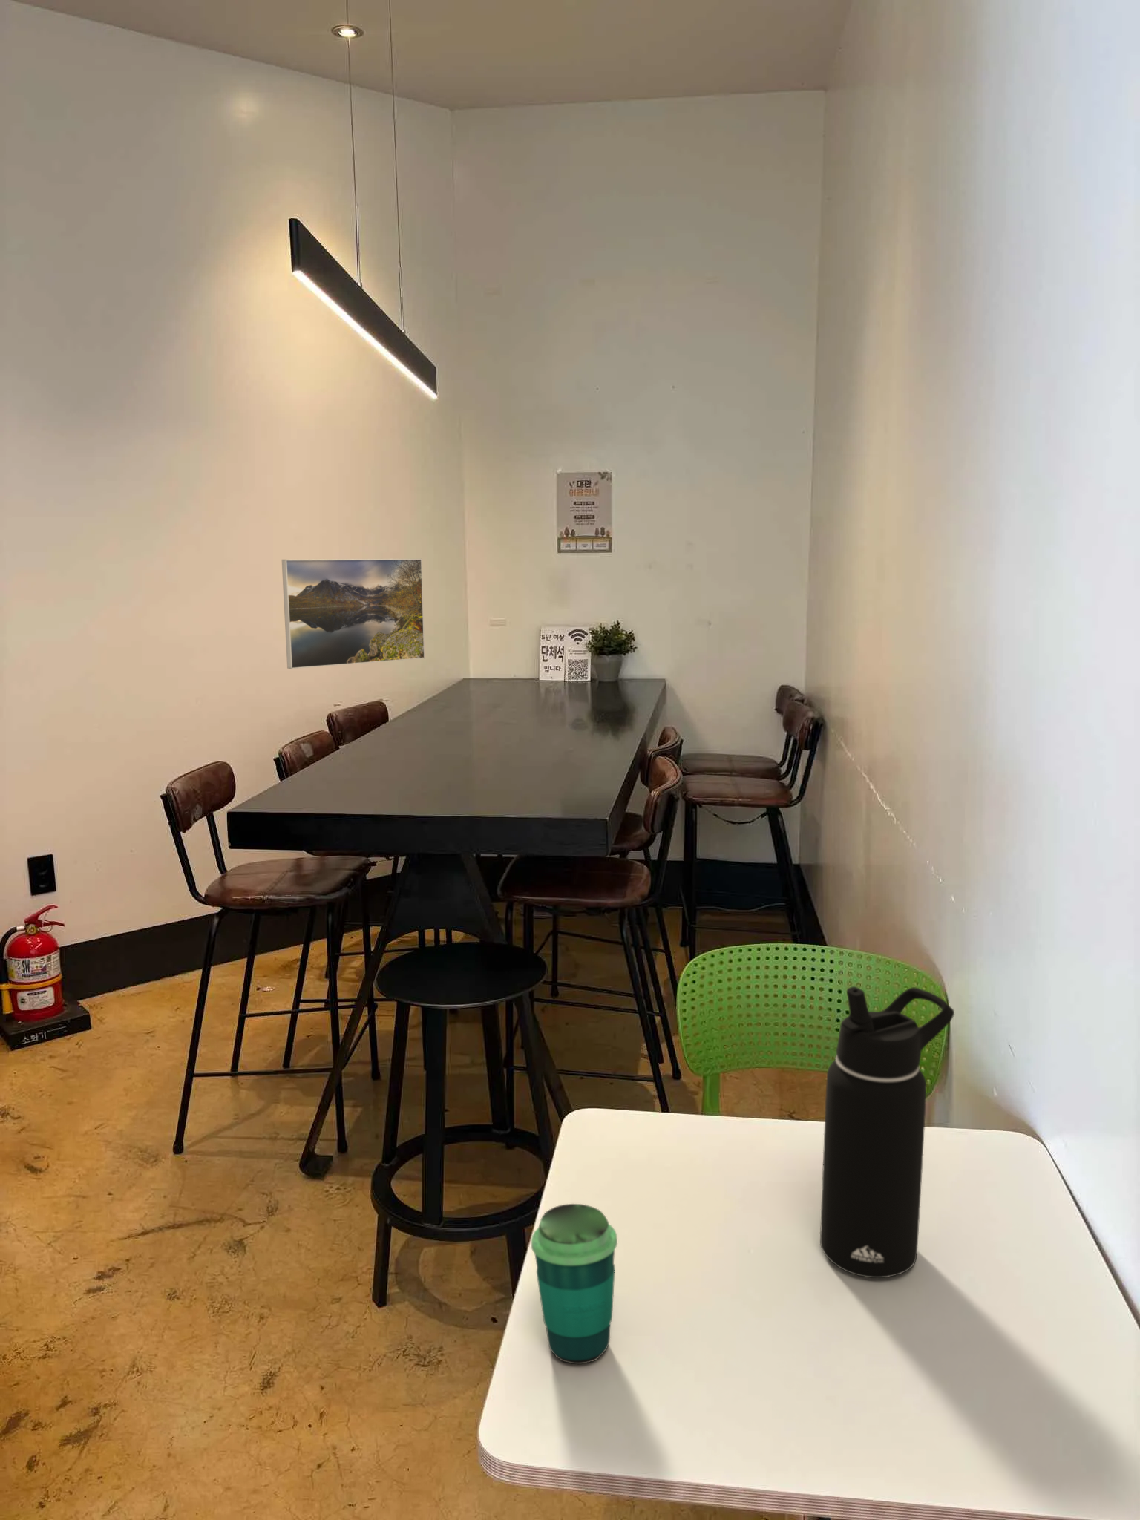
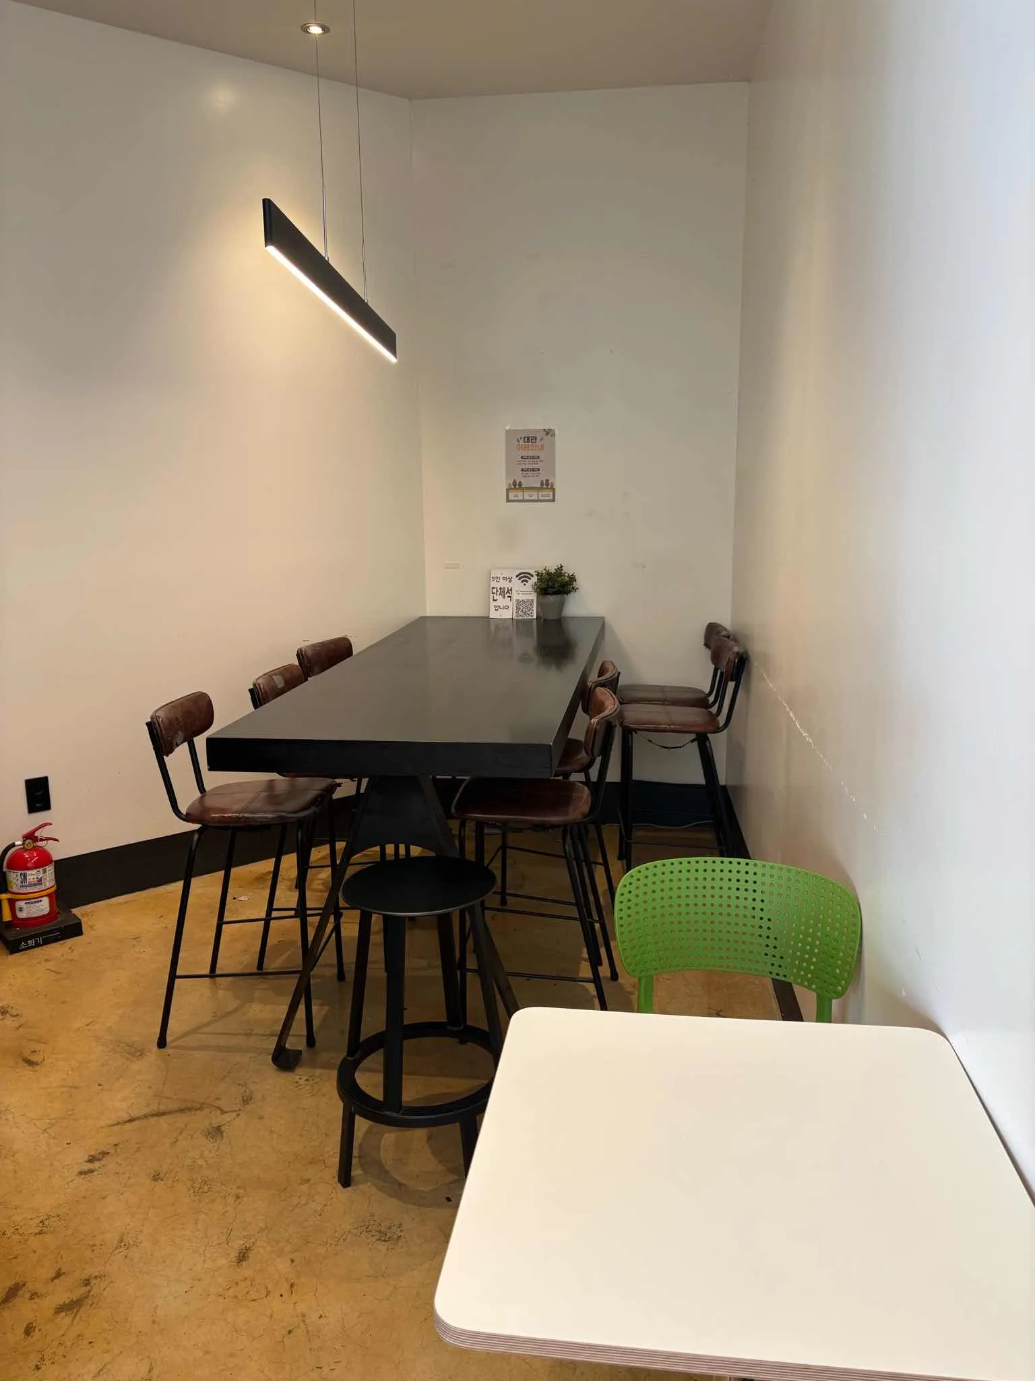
- water bottle [819,986,956,1278]
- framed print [281,558,425,669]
- cup [530,1203,618,1364]
